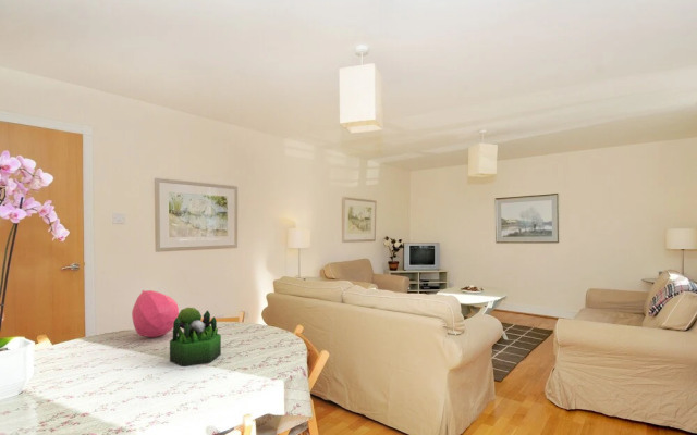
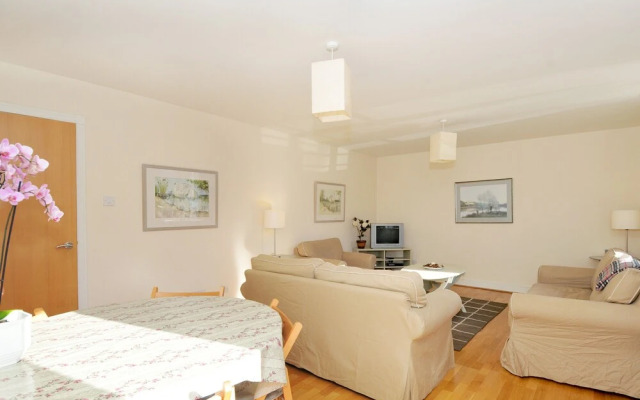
- decorative ball [131,289,180,338]
- plant [169,307,222,368]
